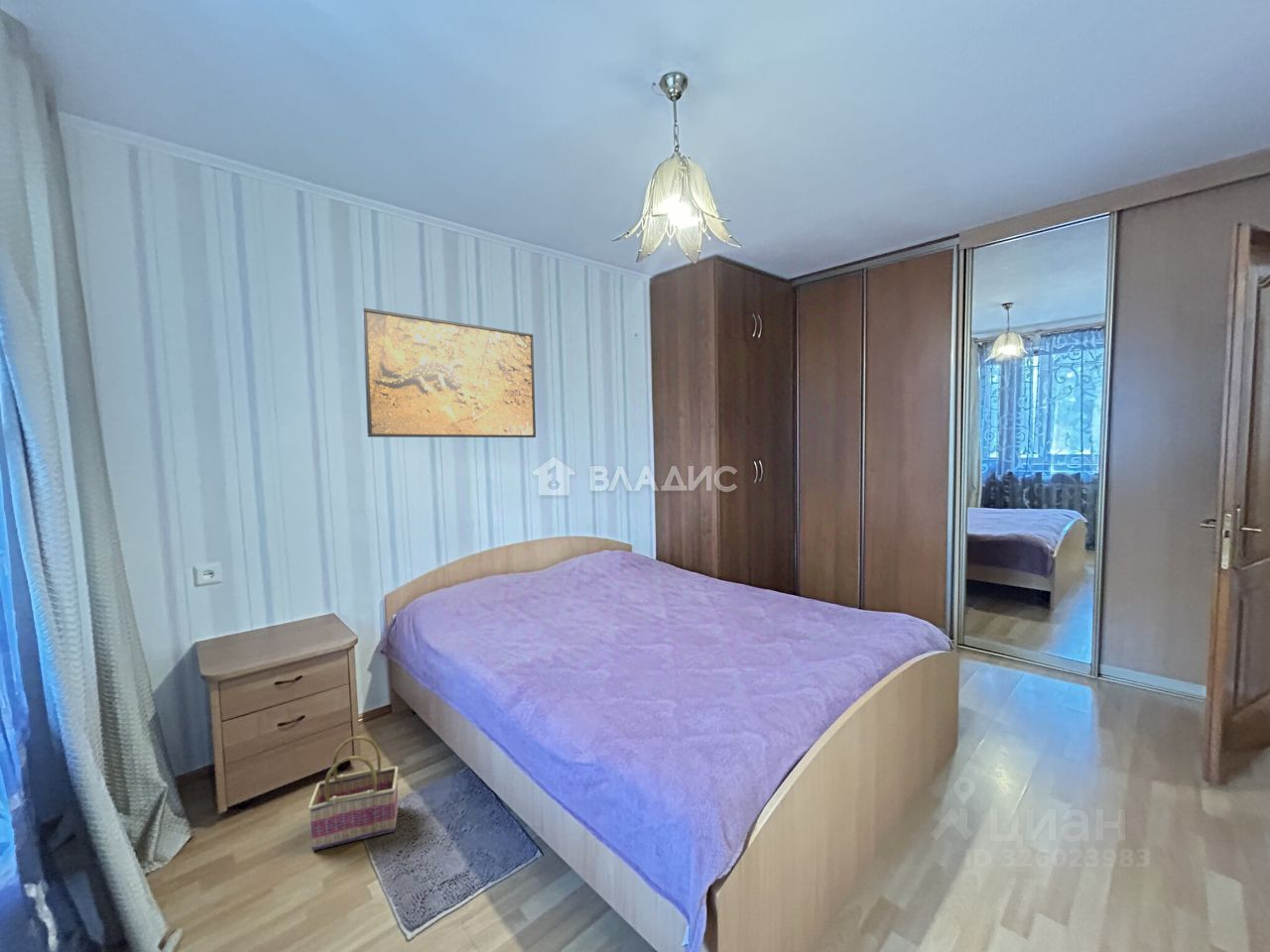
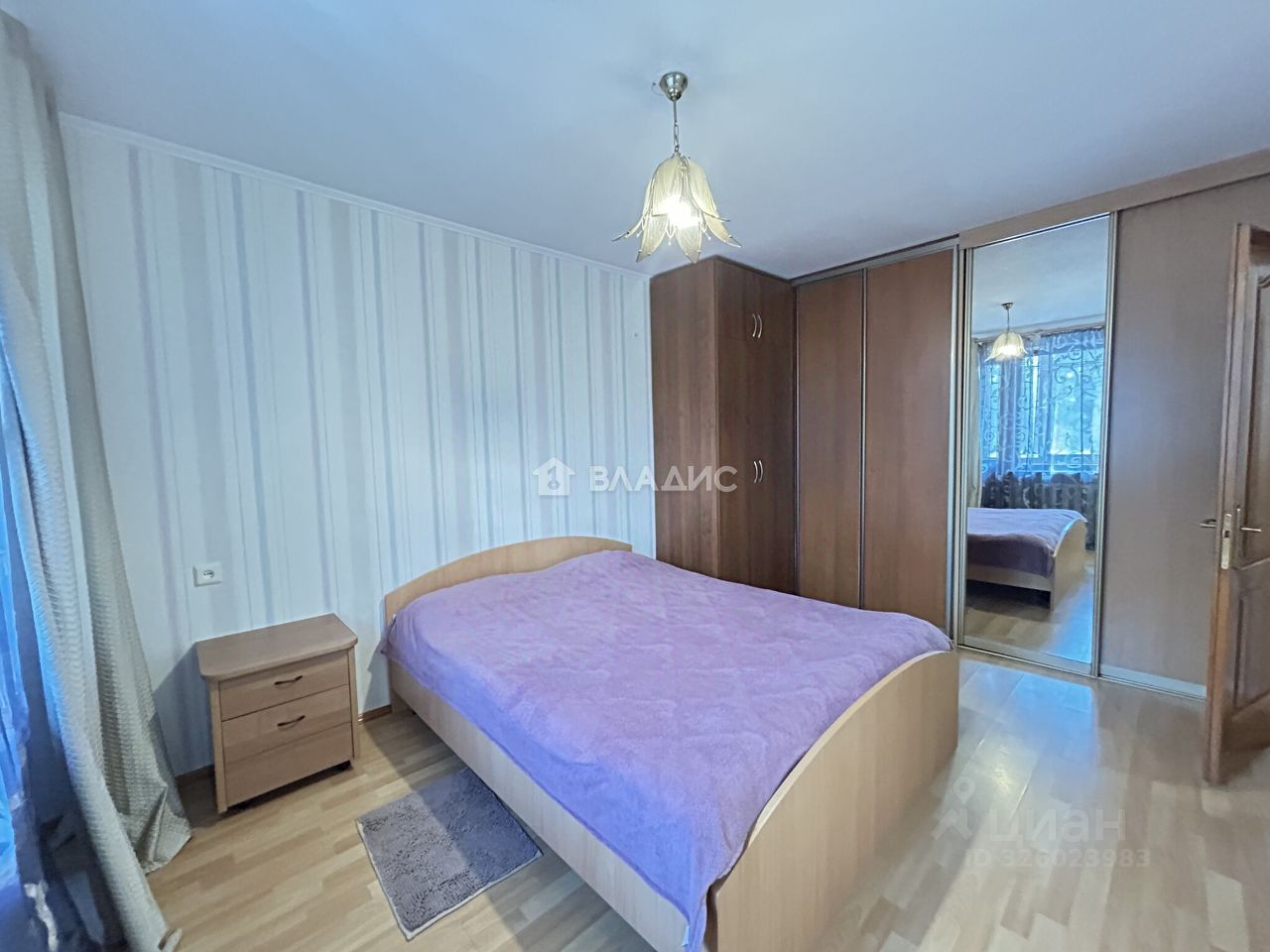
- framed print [361,307,537,438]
- basket [308,735,399,851]
